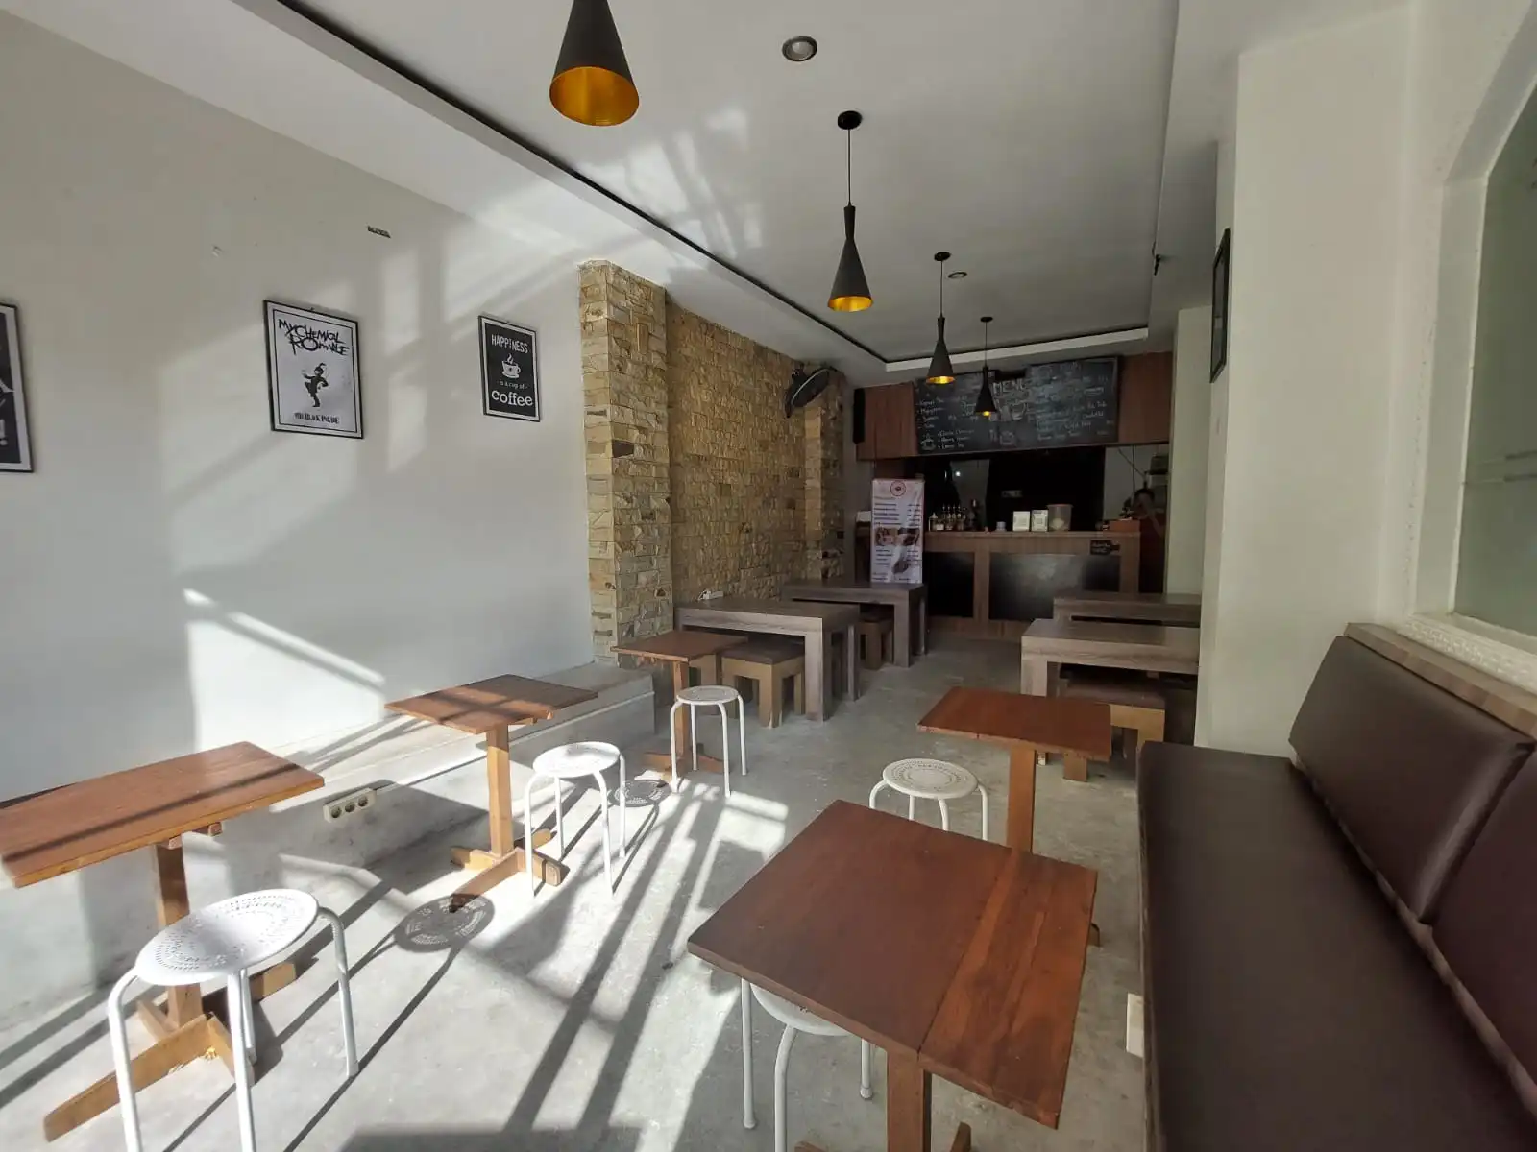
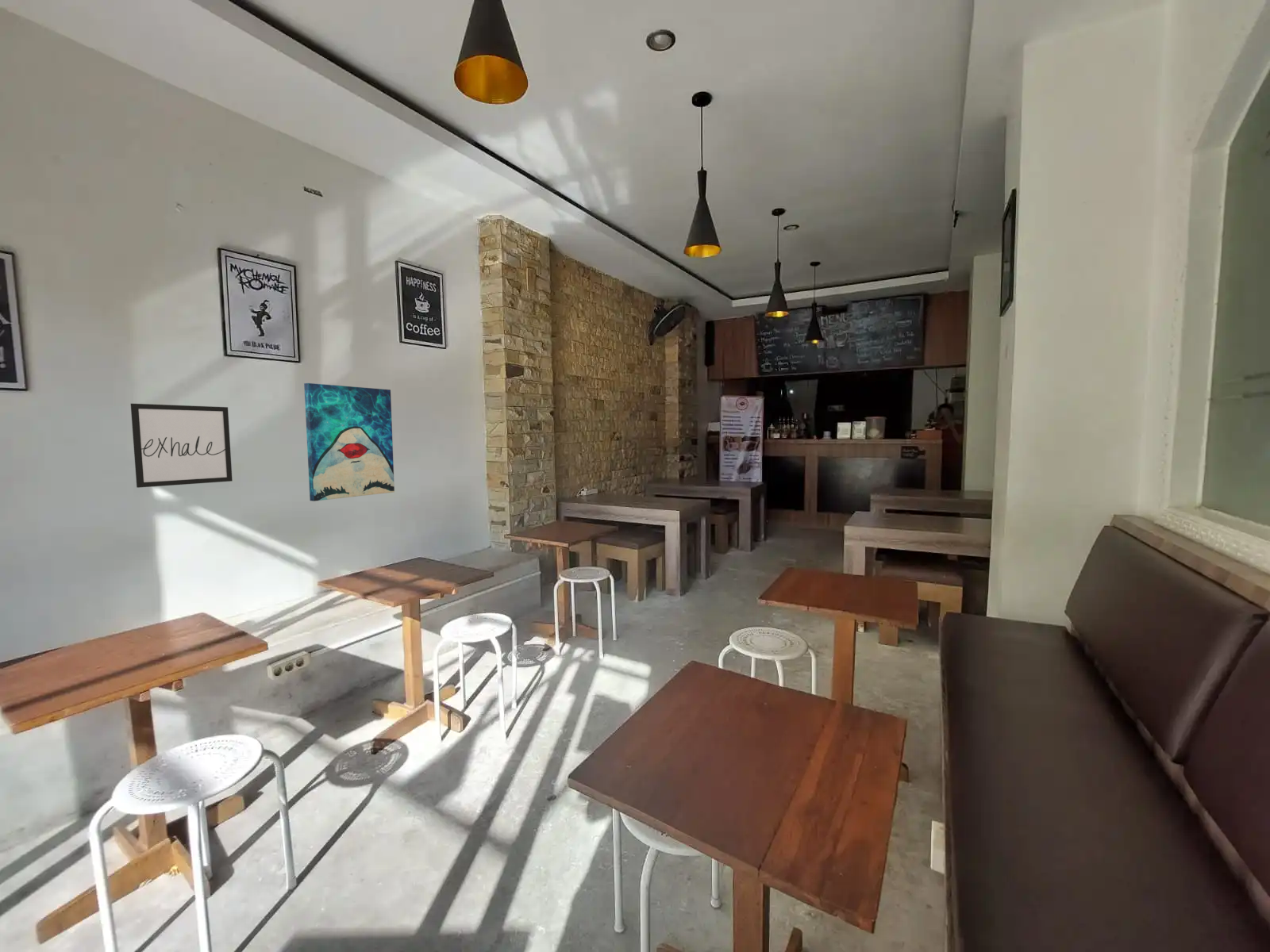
+ wall art [130,403,233,489]
+ wall art [303,382,395,502]
